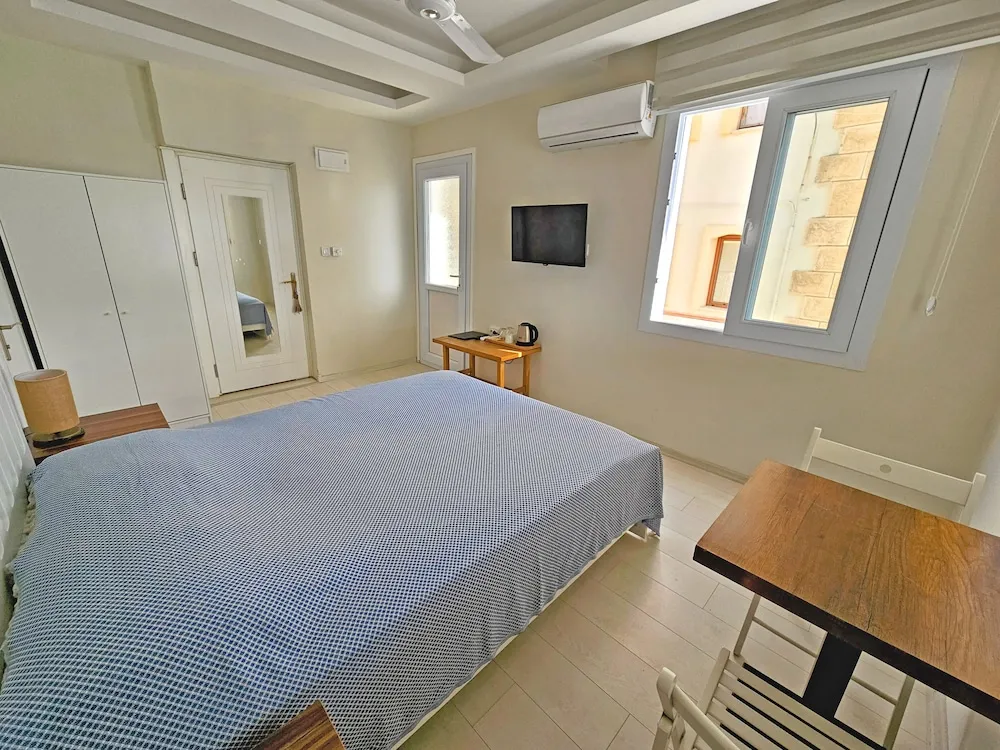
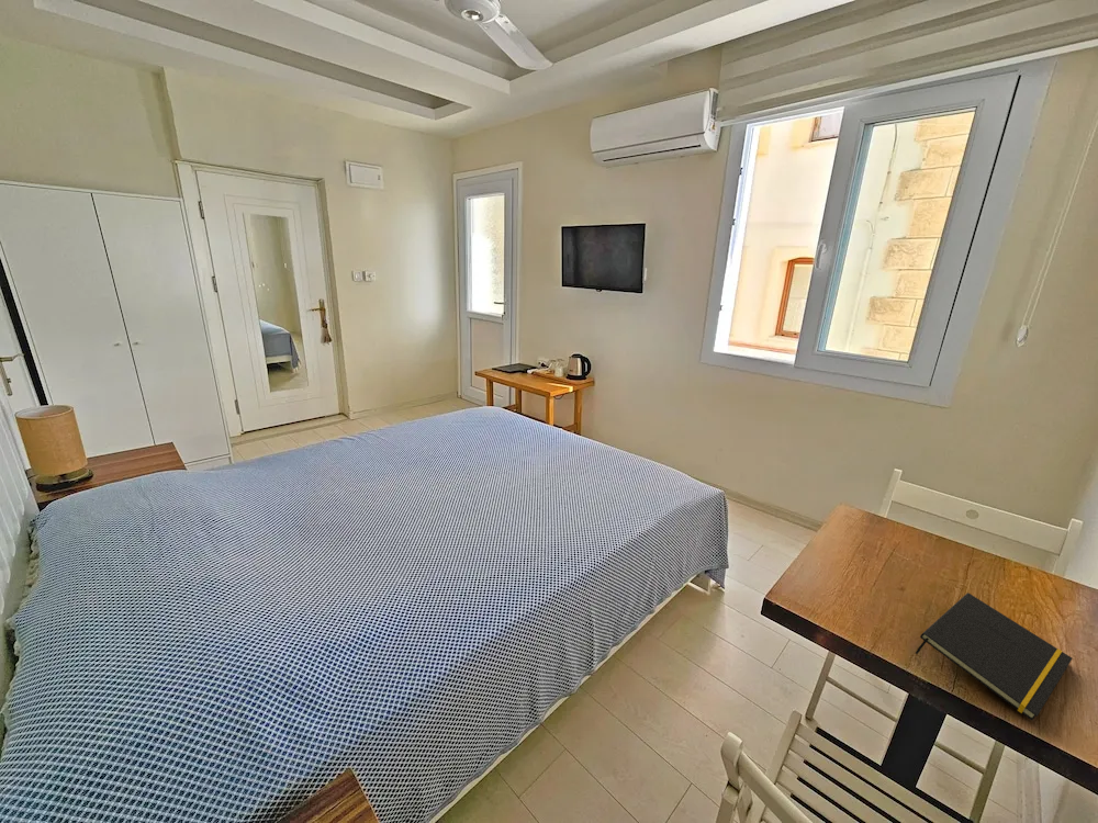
+ notepad [915,591,1073,721]
